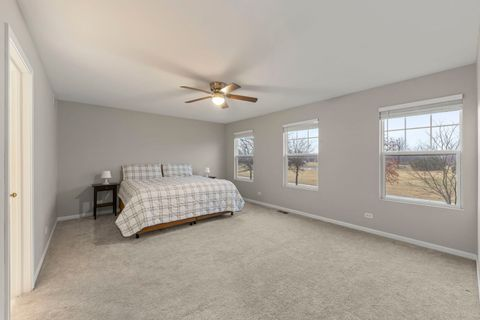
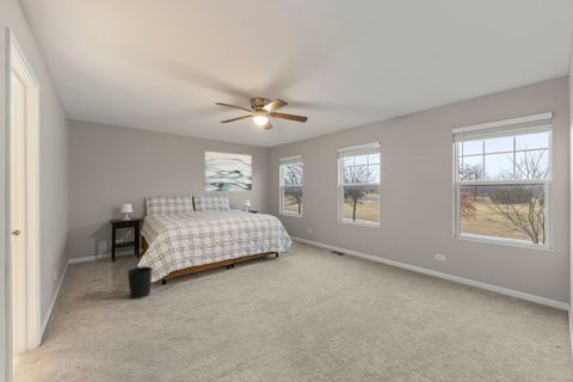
+ wastebasket [127,265,154,300]
+ wall art [204,150,253,192]
